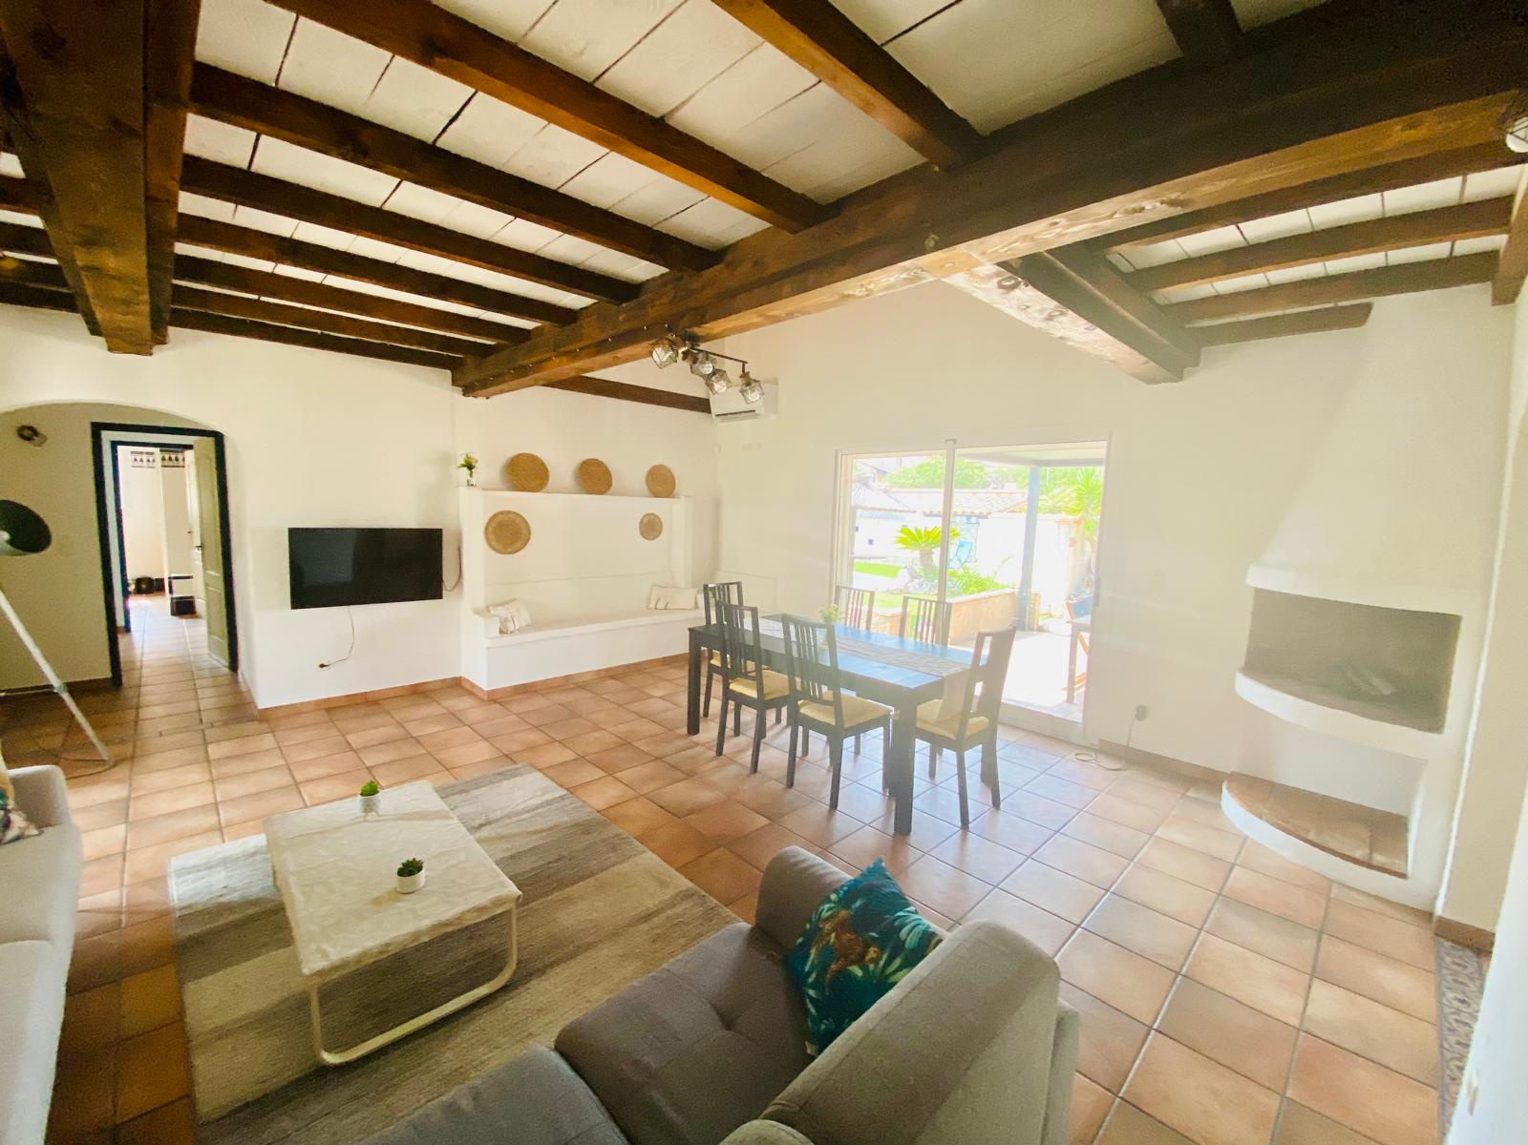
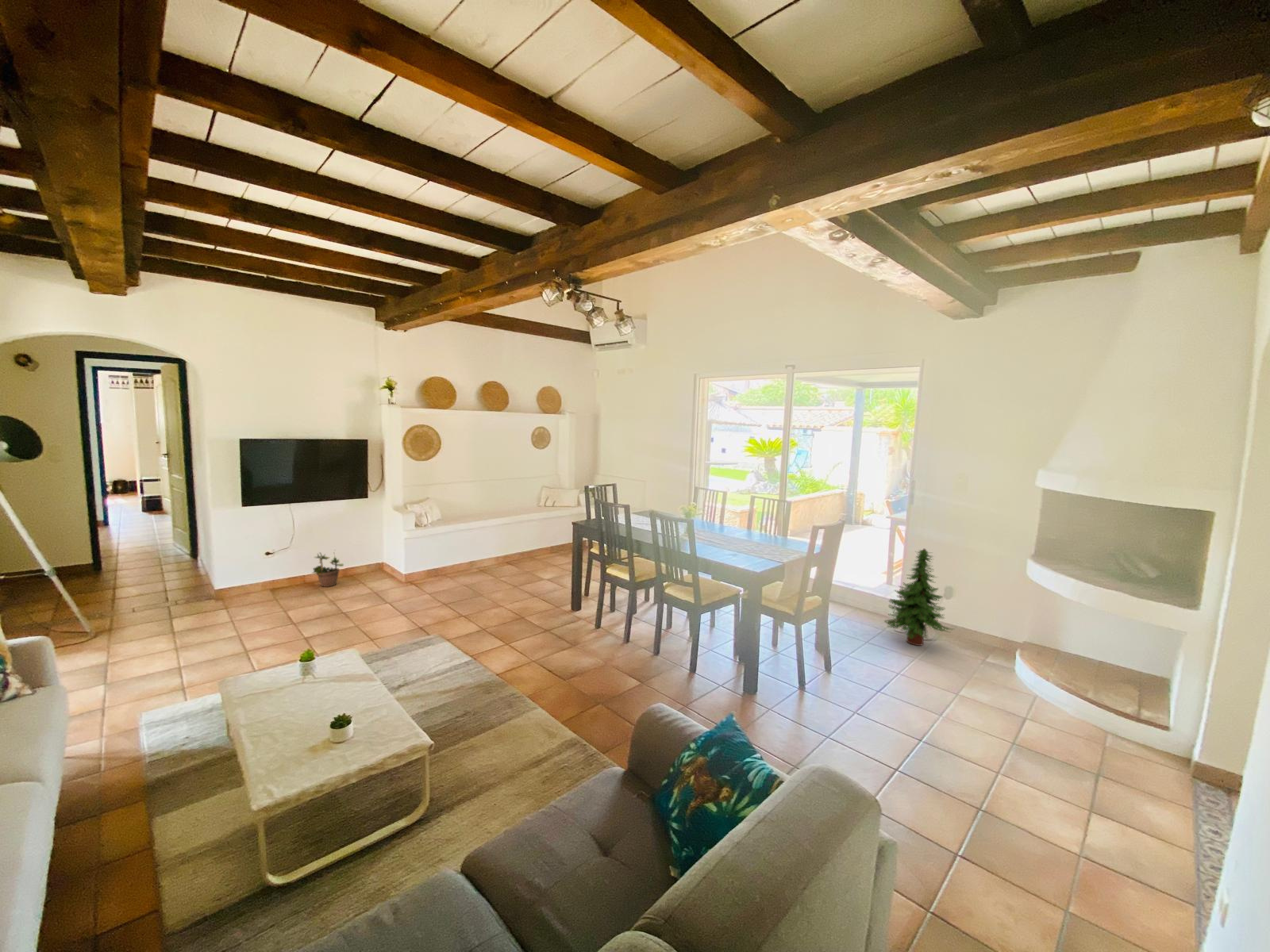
+ potted plant [310,549,344,588]
+ tree [883,548,954,647]
